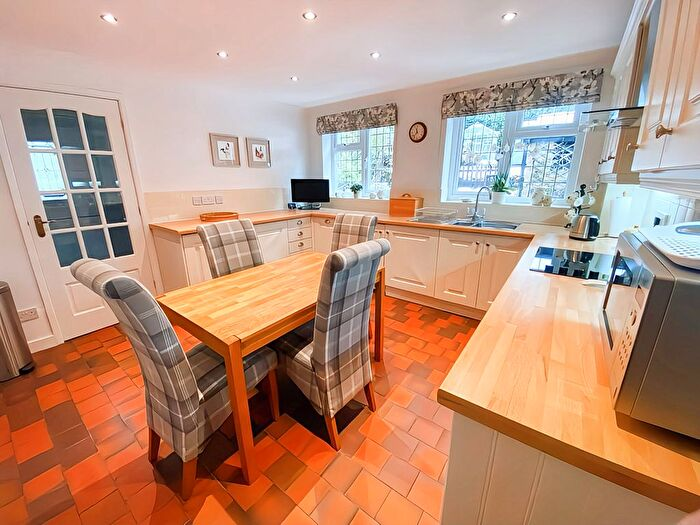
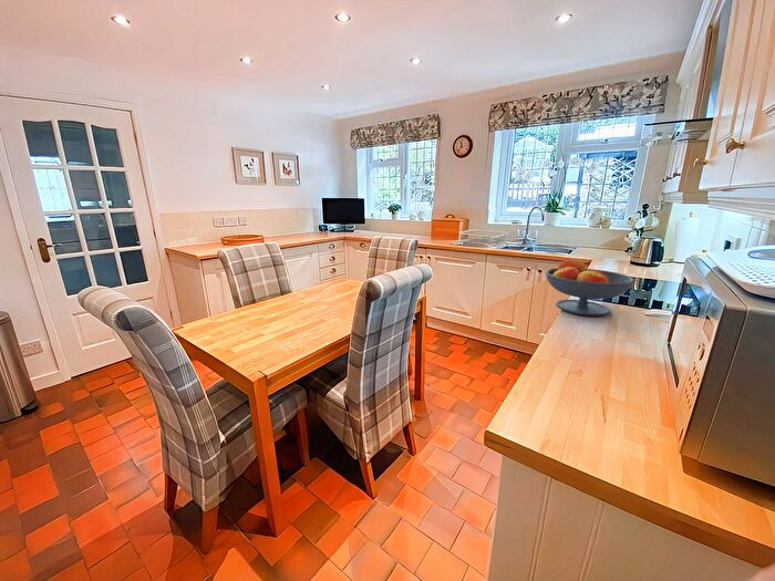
+ fruit bowl [545,258,636,317]
